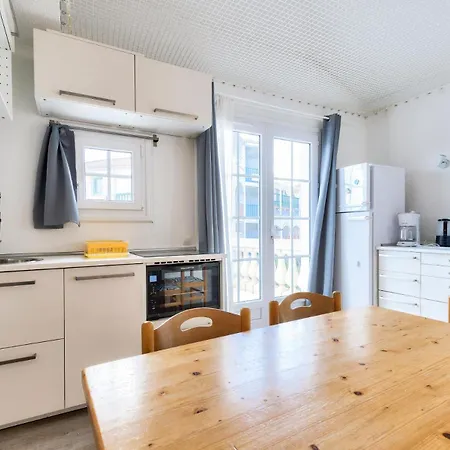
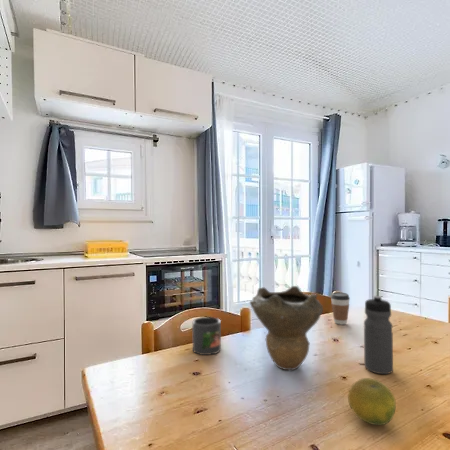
+ coffee cup [330,291,351,326]
+ water bottle [363,295,394,375]
+ mug [191,316,222,356]
+ fruit [347,377,397,426]
+ decorative bowl [249,285,324,371]
